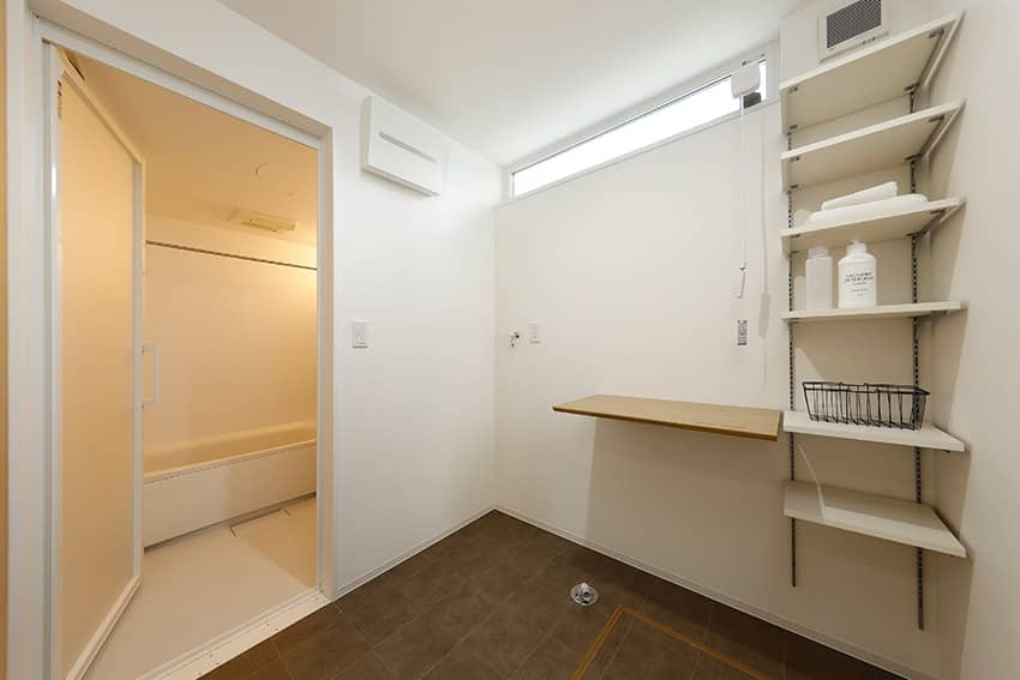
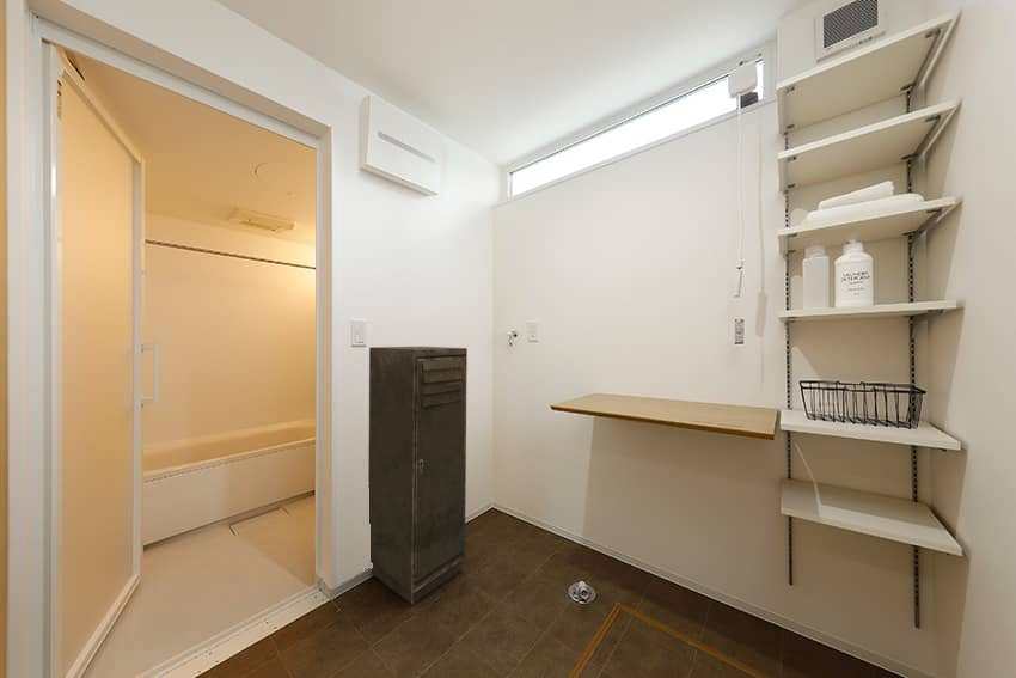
+ storage cabinet [367,346,469,605]
